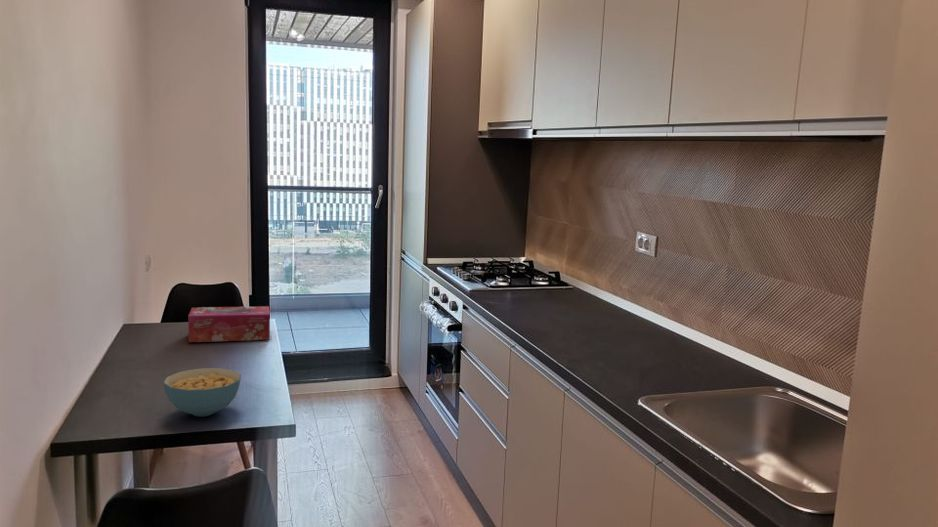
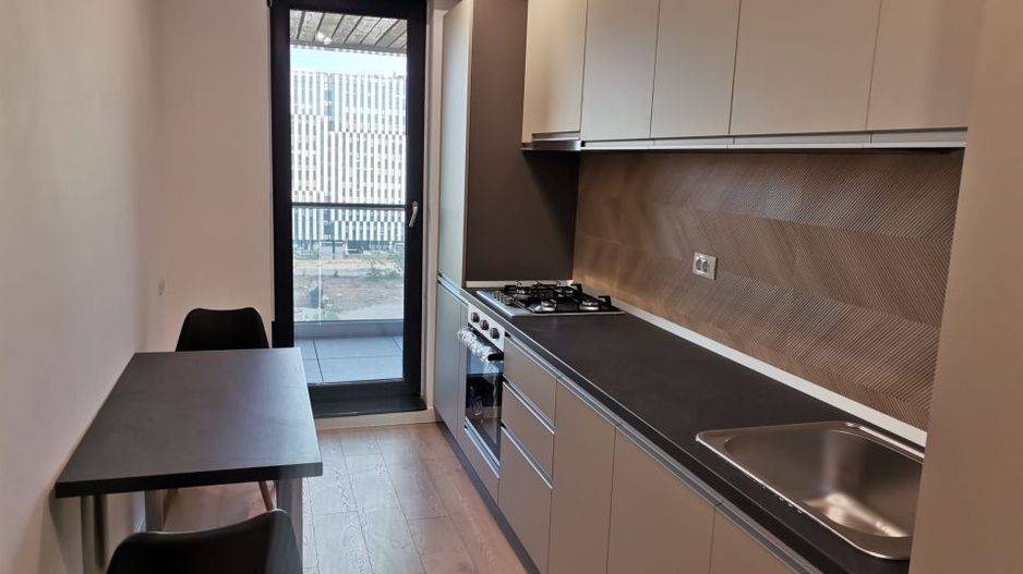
- tissue box [187,305,271,343]
- cereal bowl [162,367,242,417]
